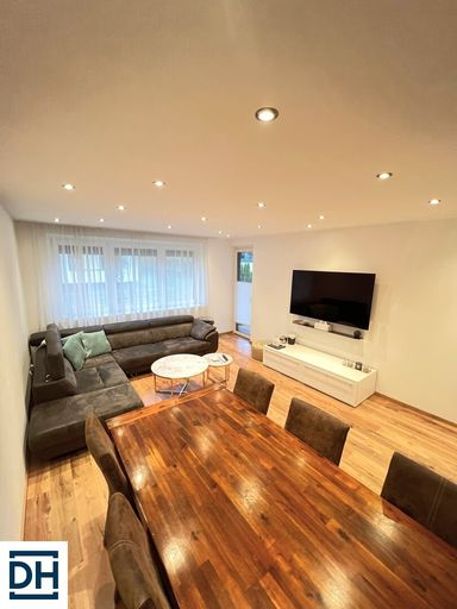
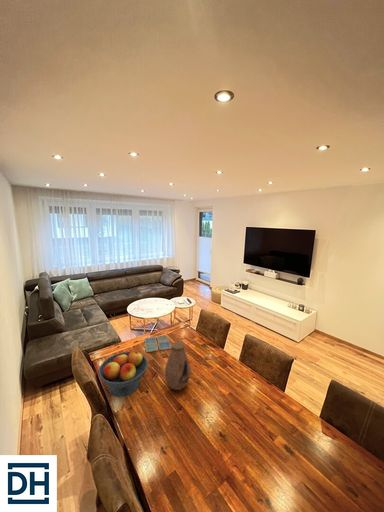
+ drink coaster [144,334,172,353]
+ vase [164,340,192,391]
+ fruit bowl [97,350,149,398]
